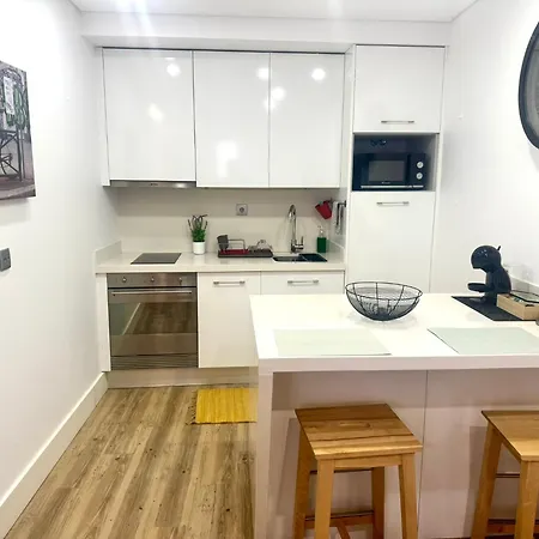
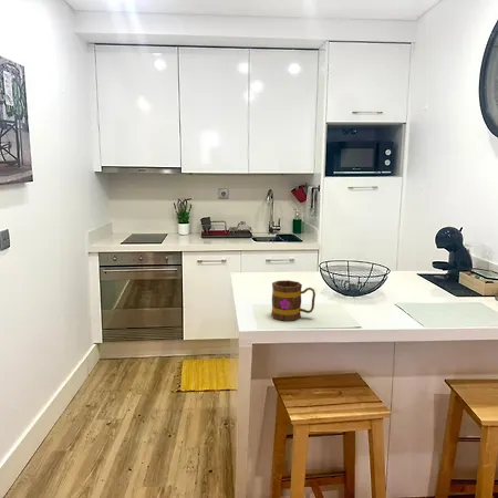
+ mug [270,279,317,322]
